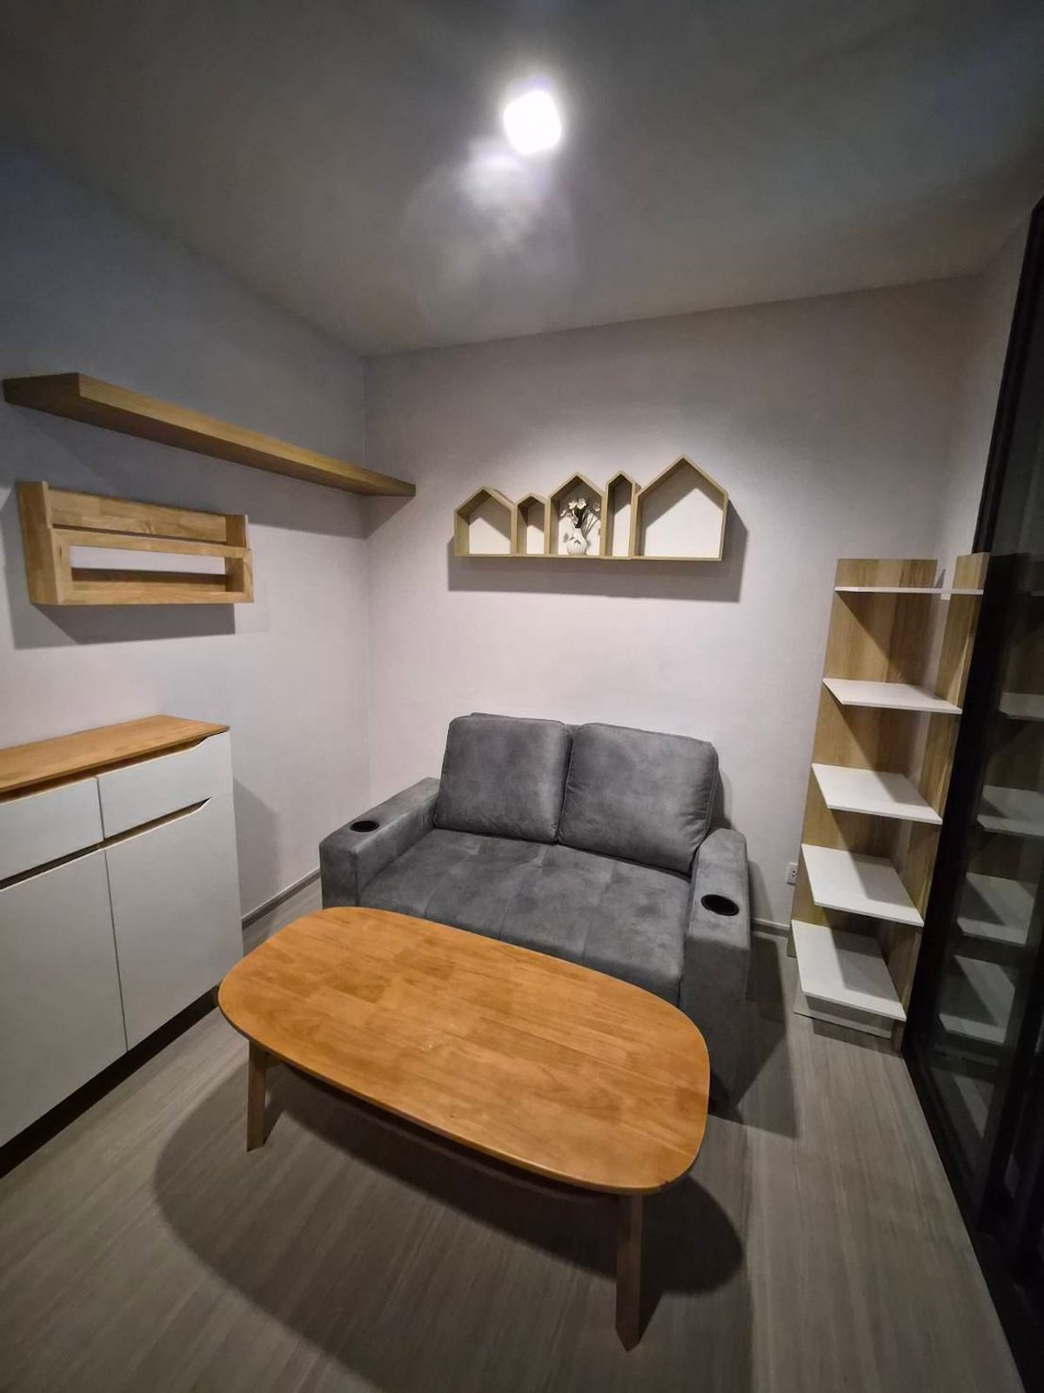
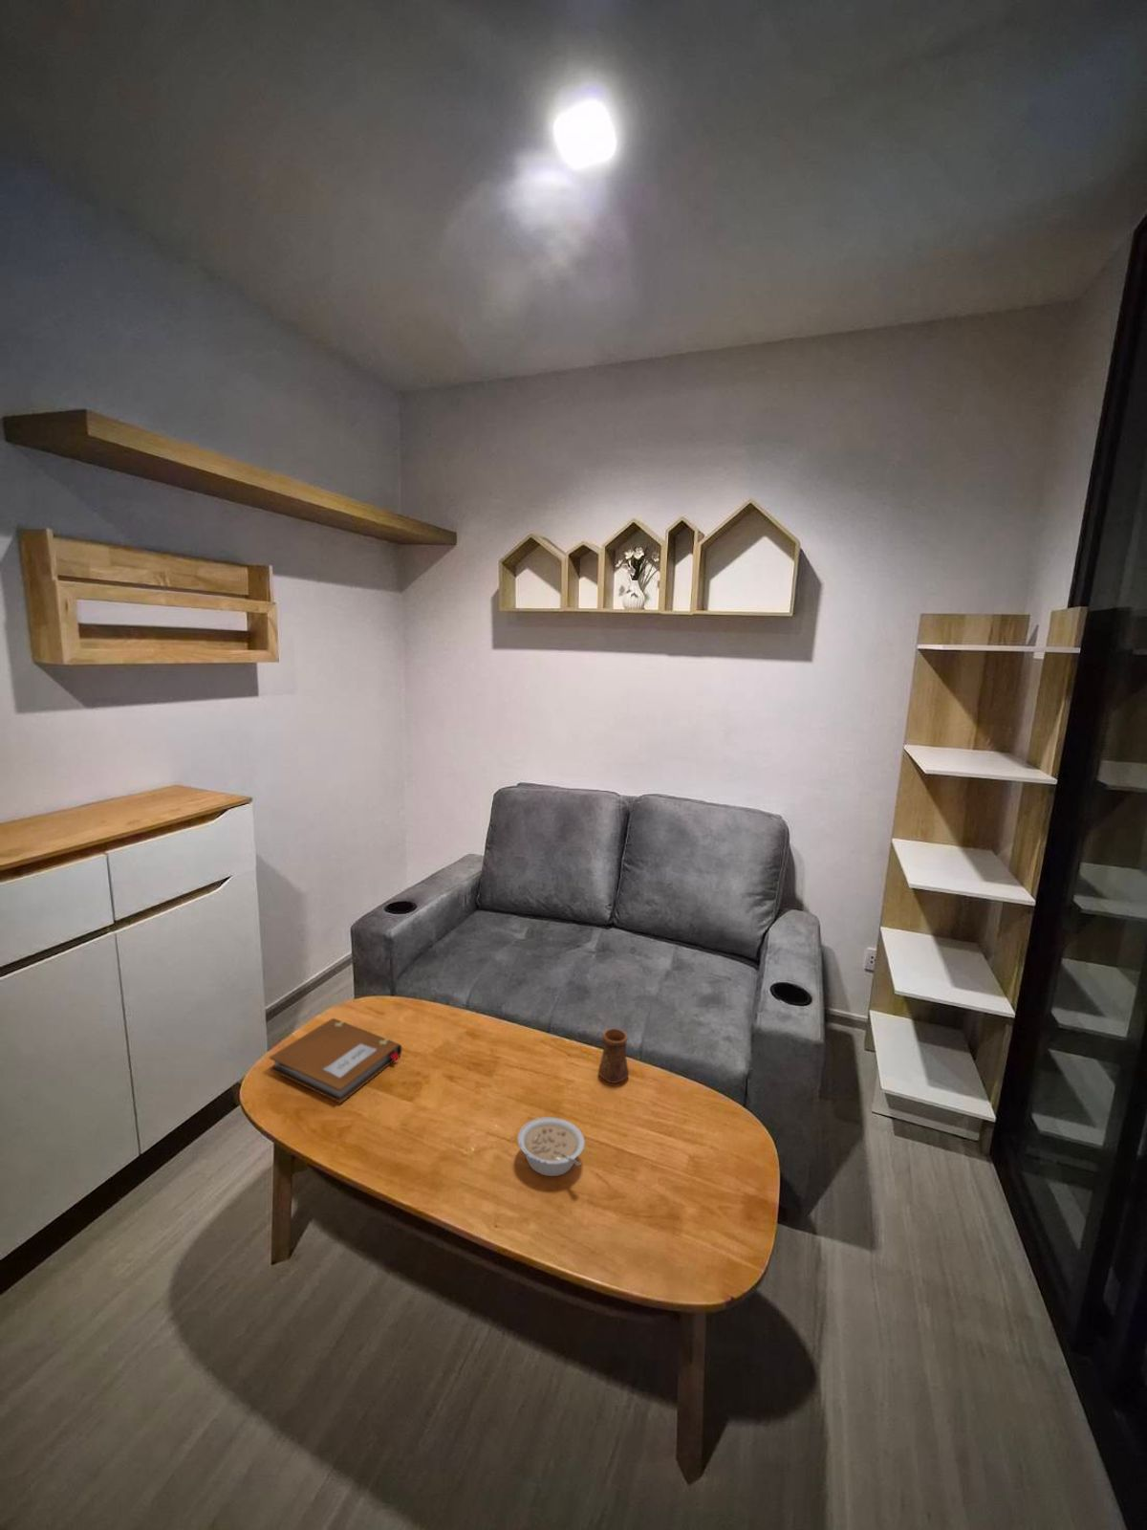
+ cup [598,1028,630,1084]
+ notebook [269,1018,402,1105]
+ legume [517,1116,586,1177]
